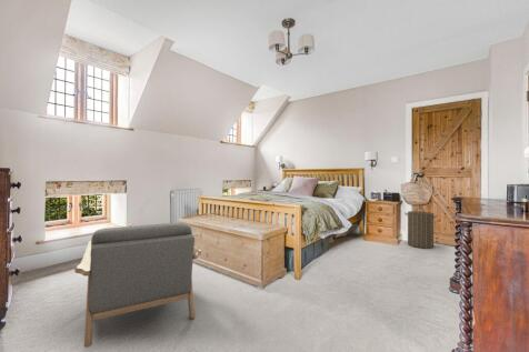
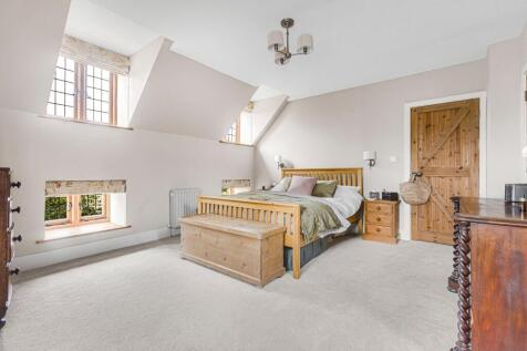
- armchair [73,222,202,349]
- laundry hamper [405,207,438,250]
